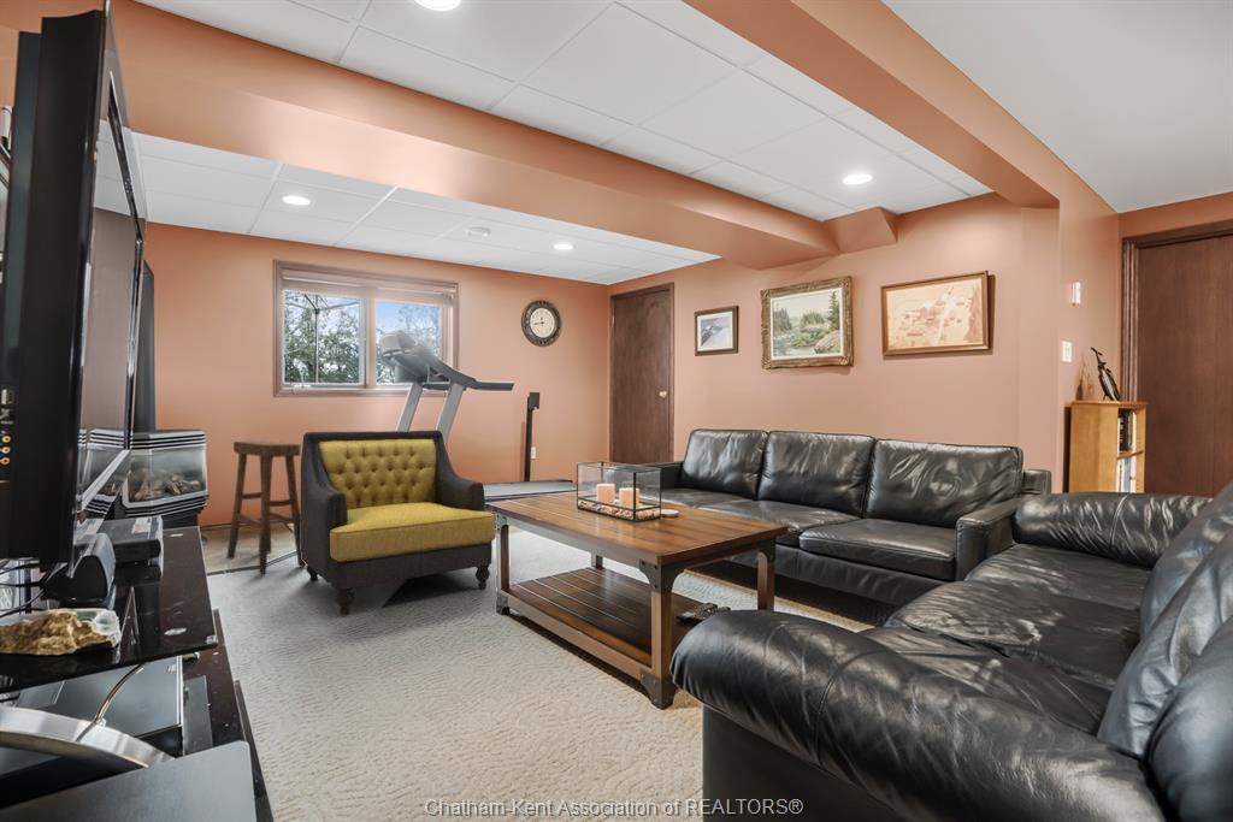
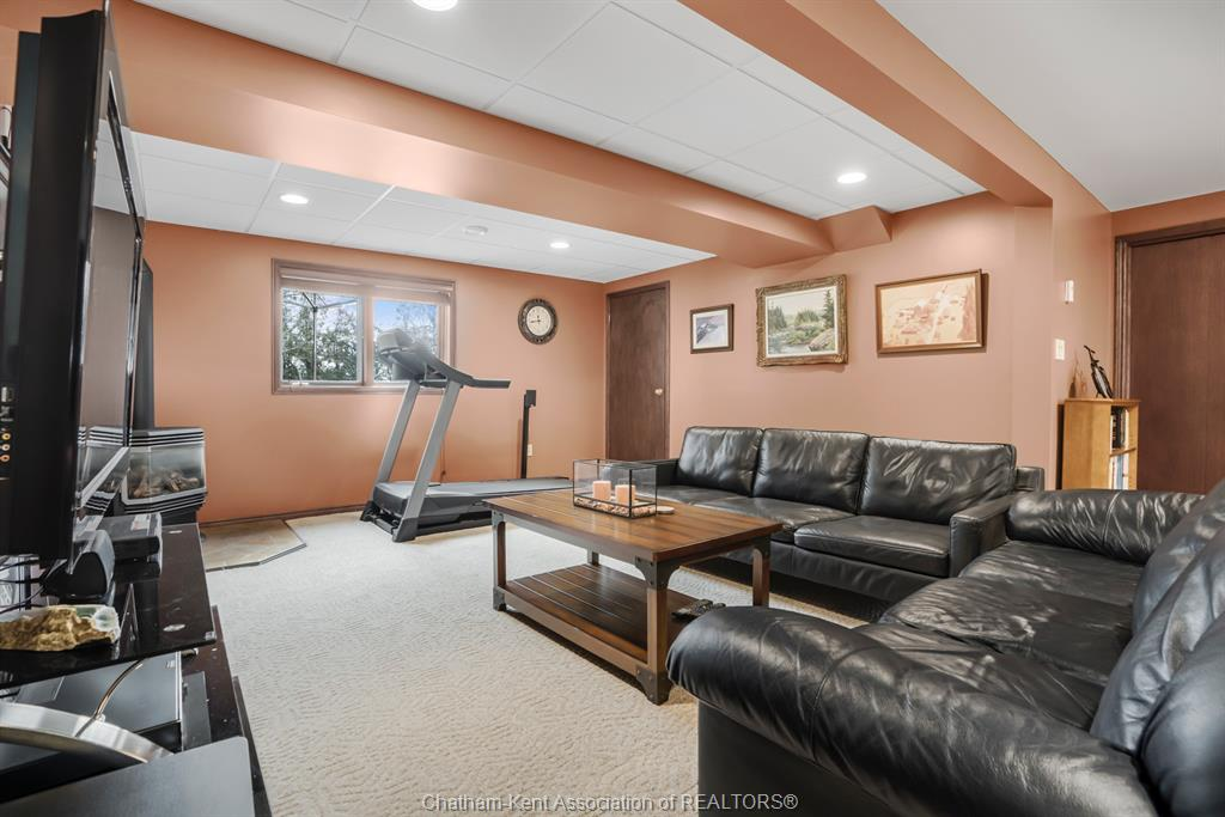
- armchair [300,428,497,616]
- stool [225,439,307,575]
